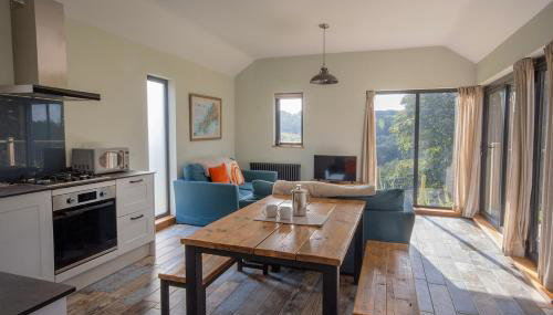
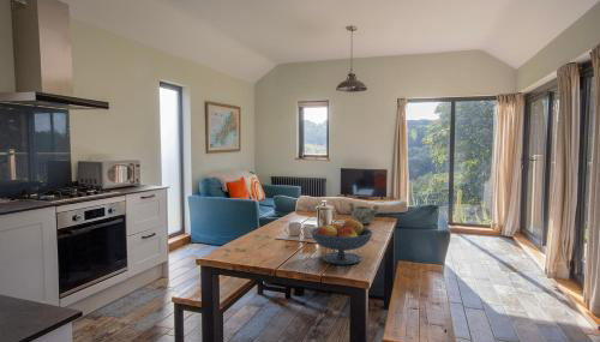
+ fruit bowl [310,218,374,265]
+ decorative bowl [347,202,380,226]
